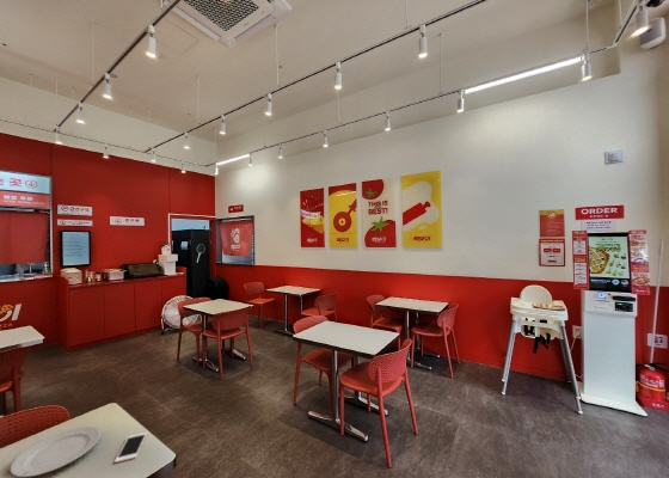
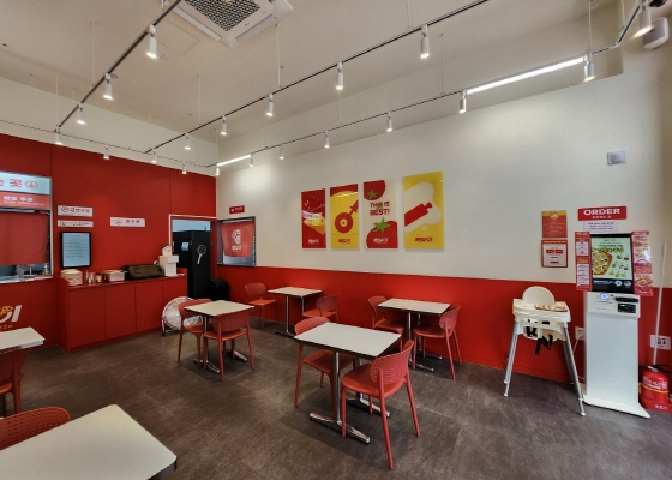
- chinaware [10,425,102,478]
- cell phone [113,431,148,464]
